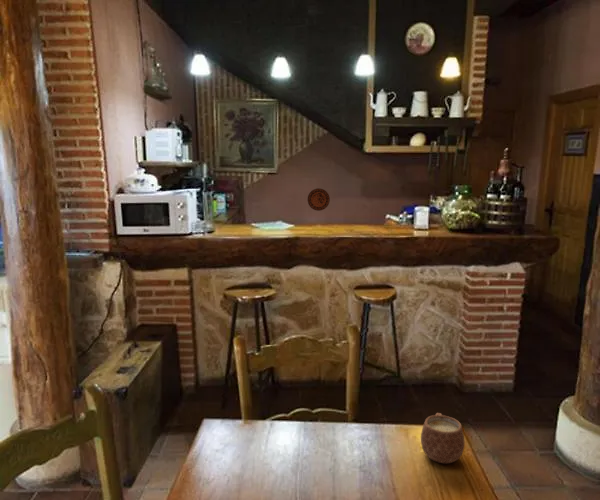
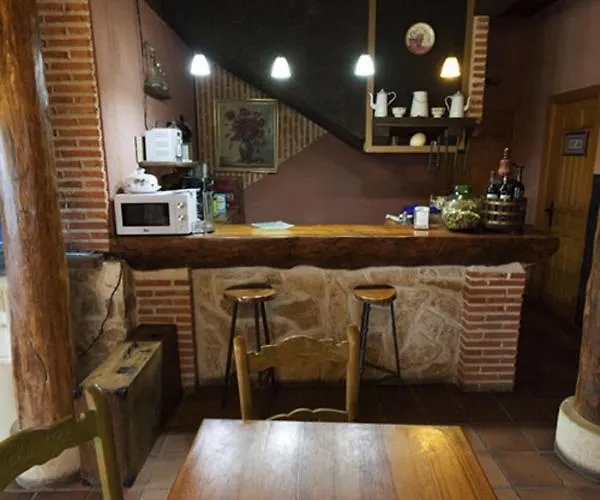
- mug [420,412,465,464]
- decorative plate [307,188,331,212]
